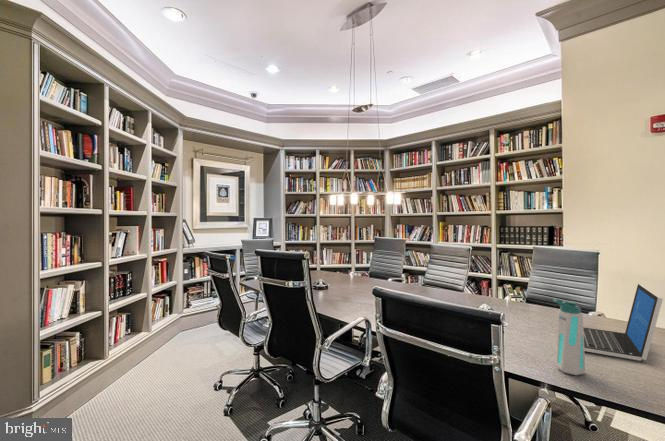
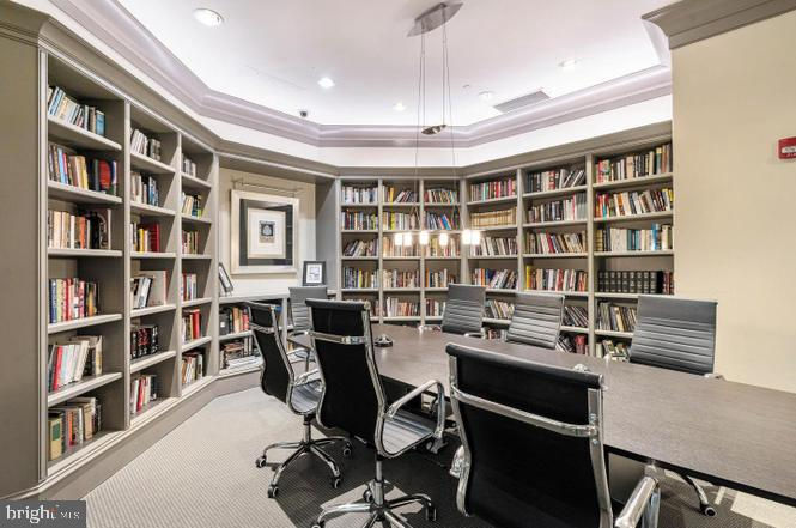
- water bottle [552,297,586,376]
- laptop [583,283,664,362]
